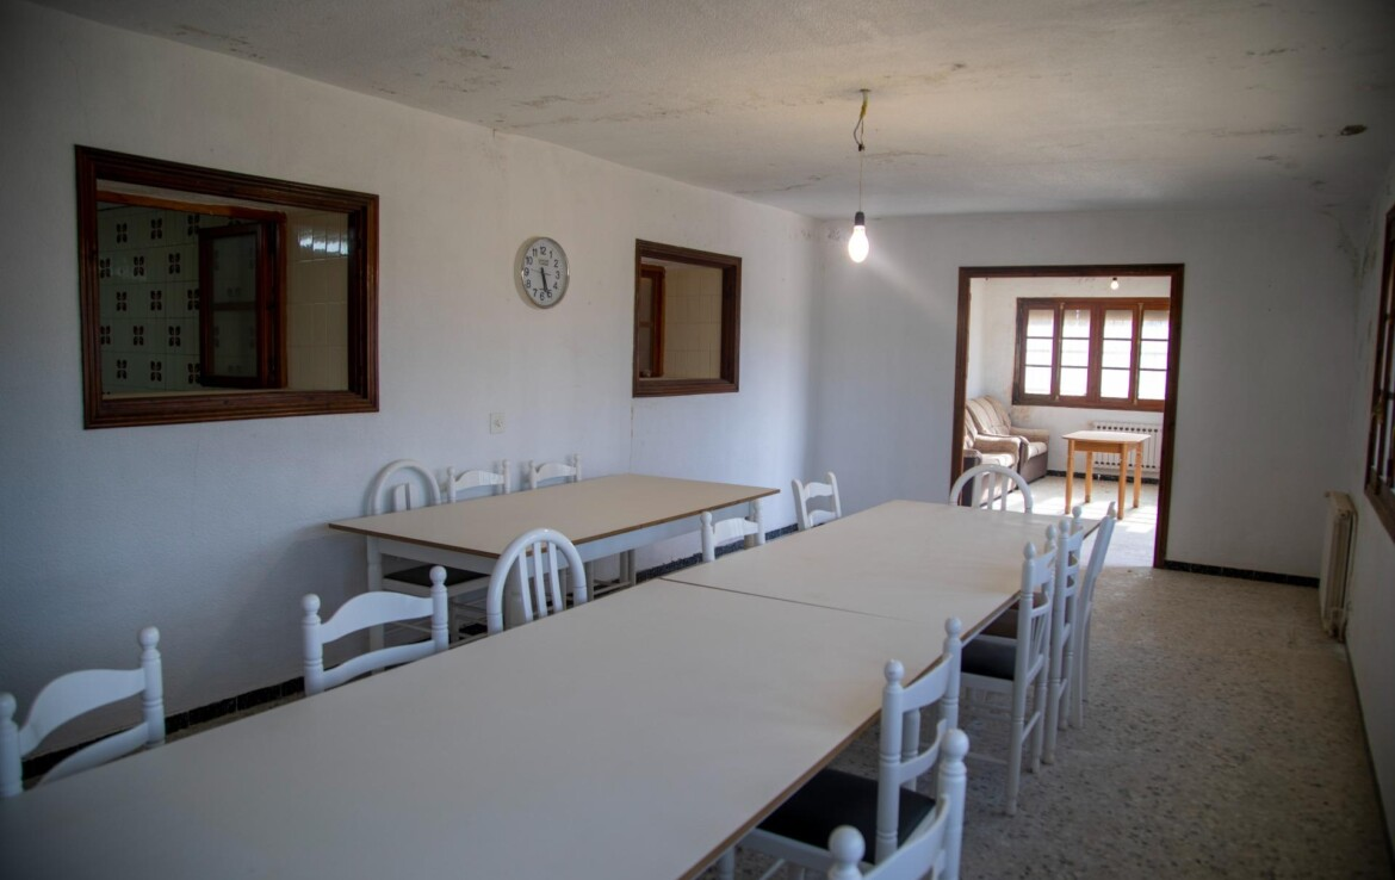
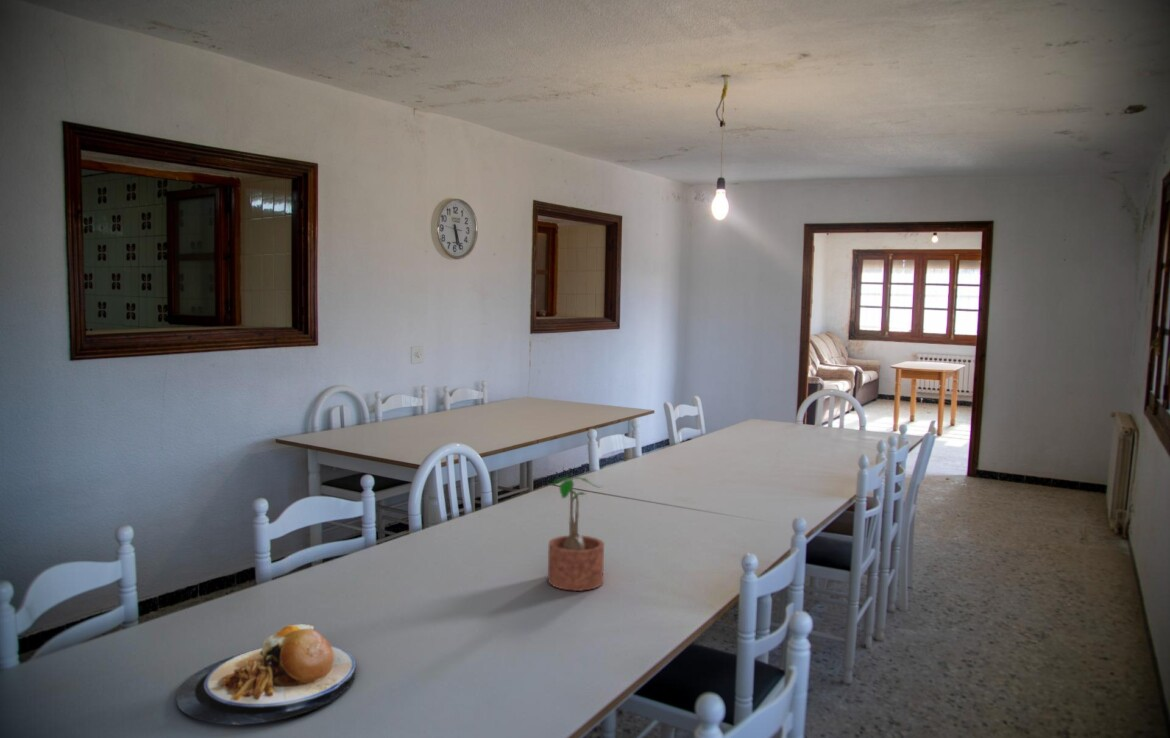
+ potted plant [546,475,605,592]
+ plate [175,623,356,726]
